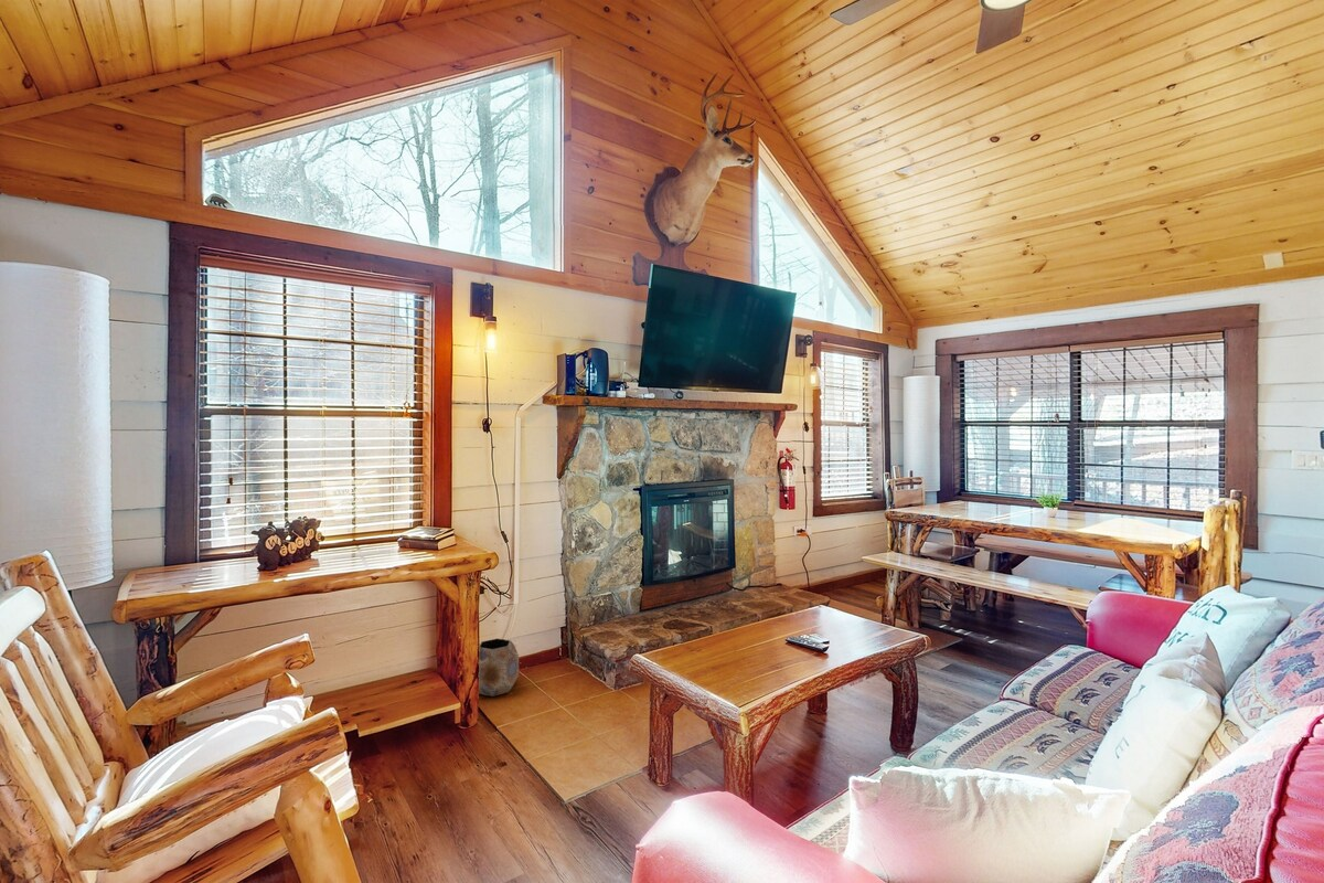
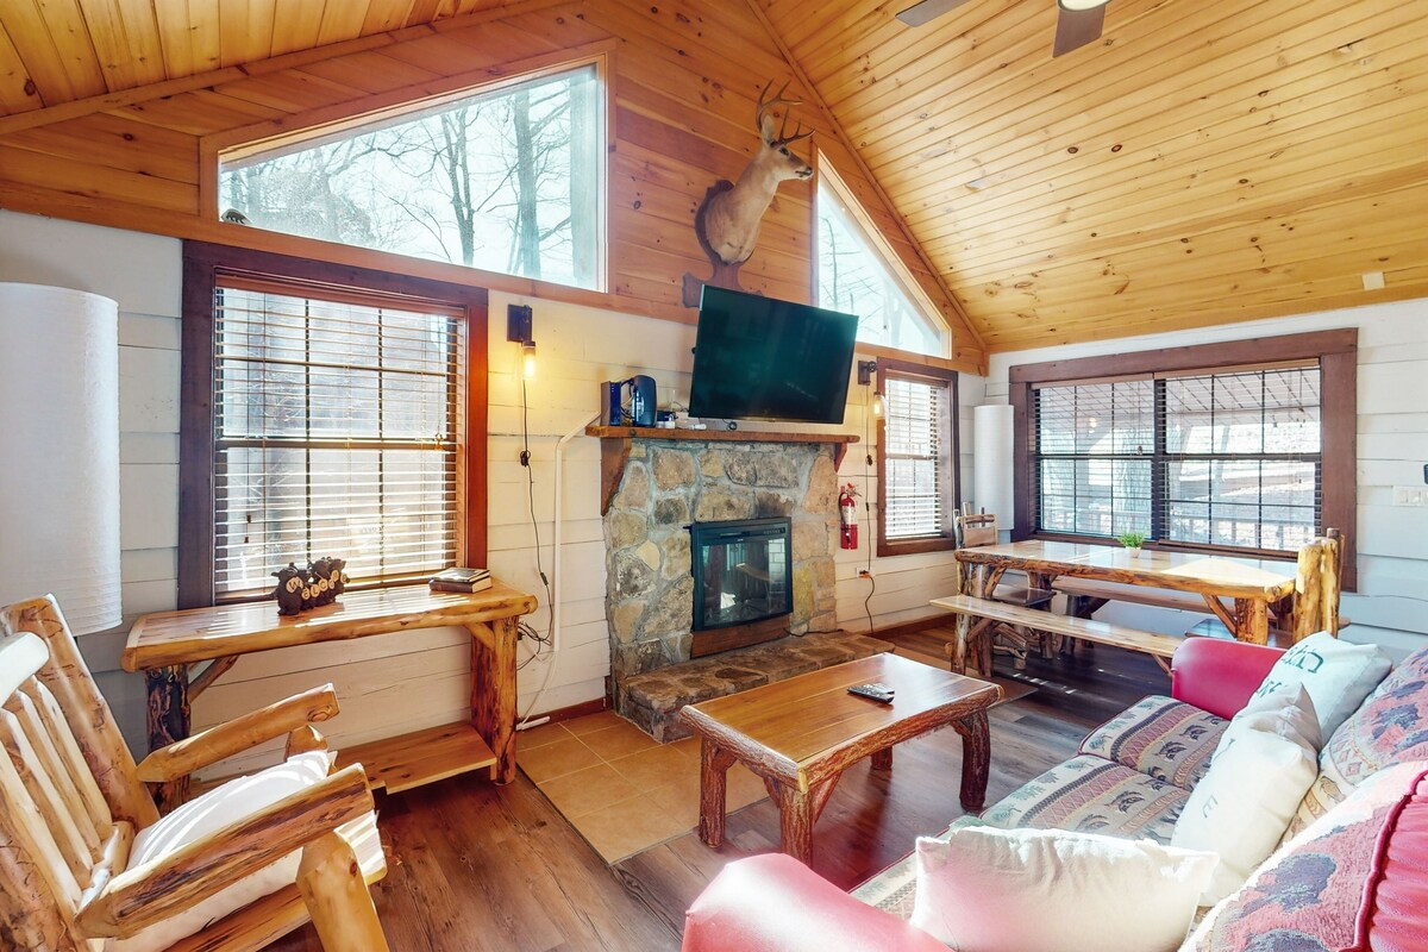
- planter [478,638,520,698]
